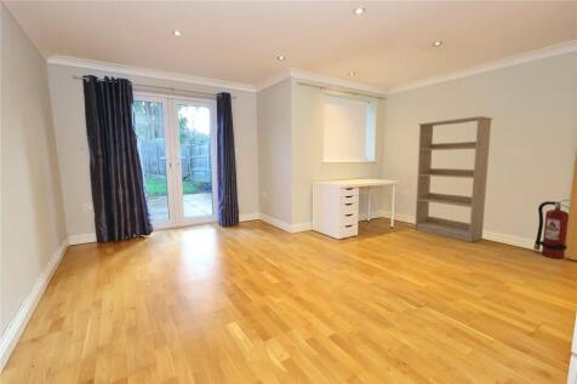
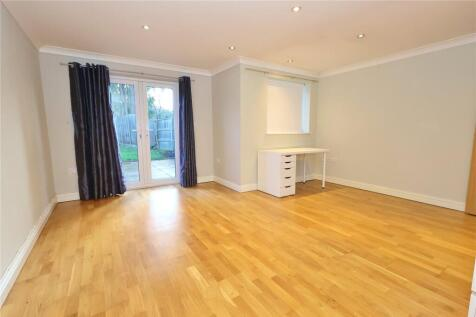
- bookcase [413,115,493,243]
- fire extinguisher [532,199,572,259]
